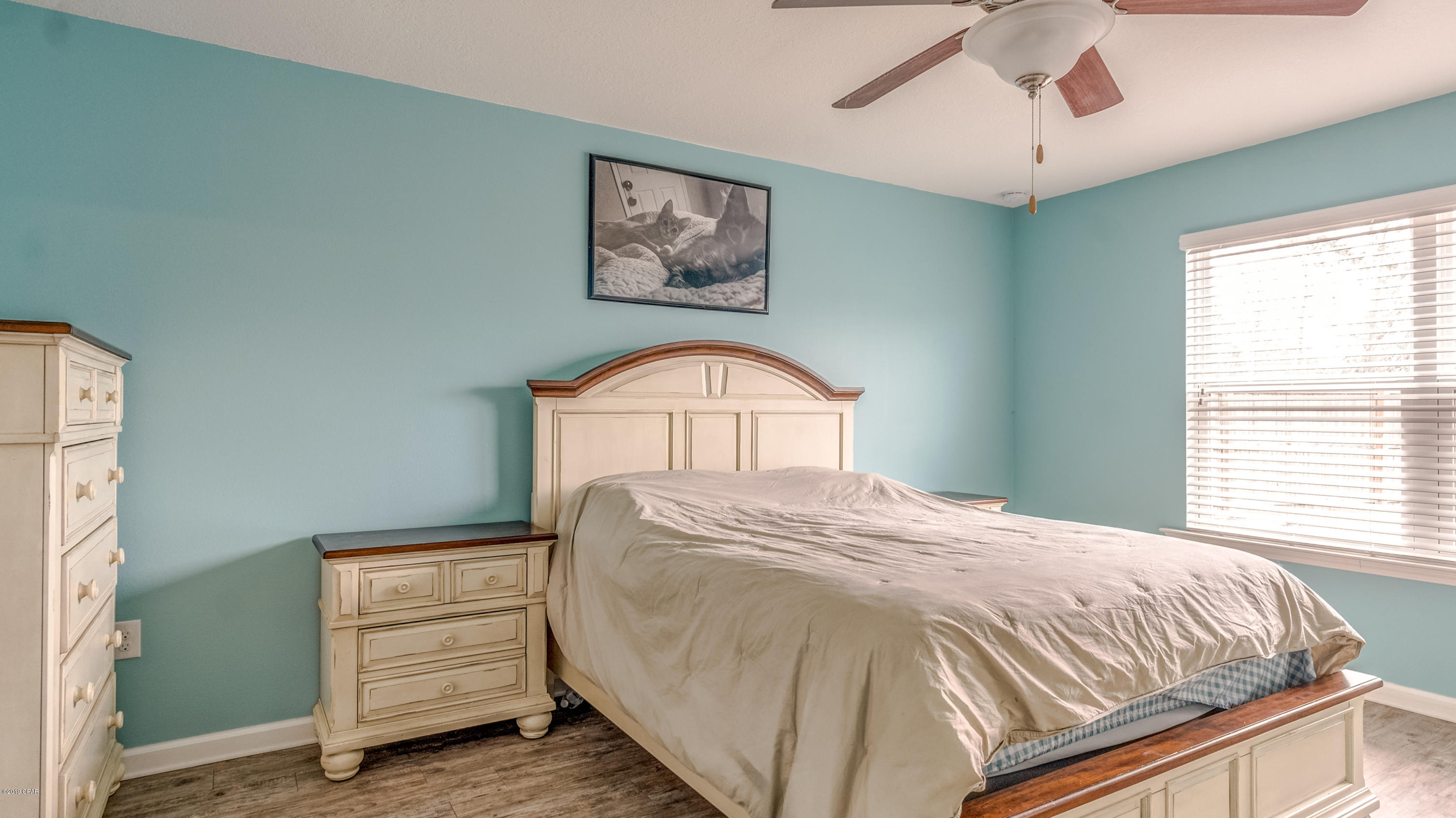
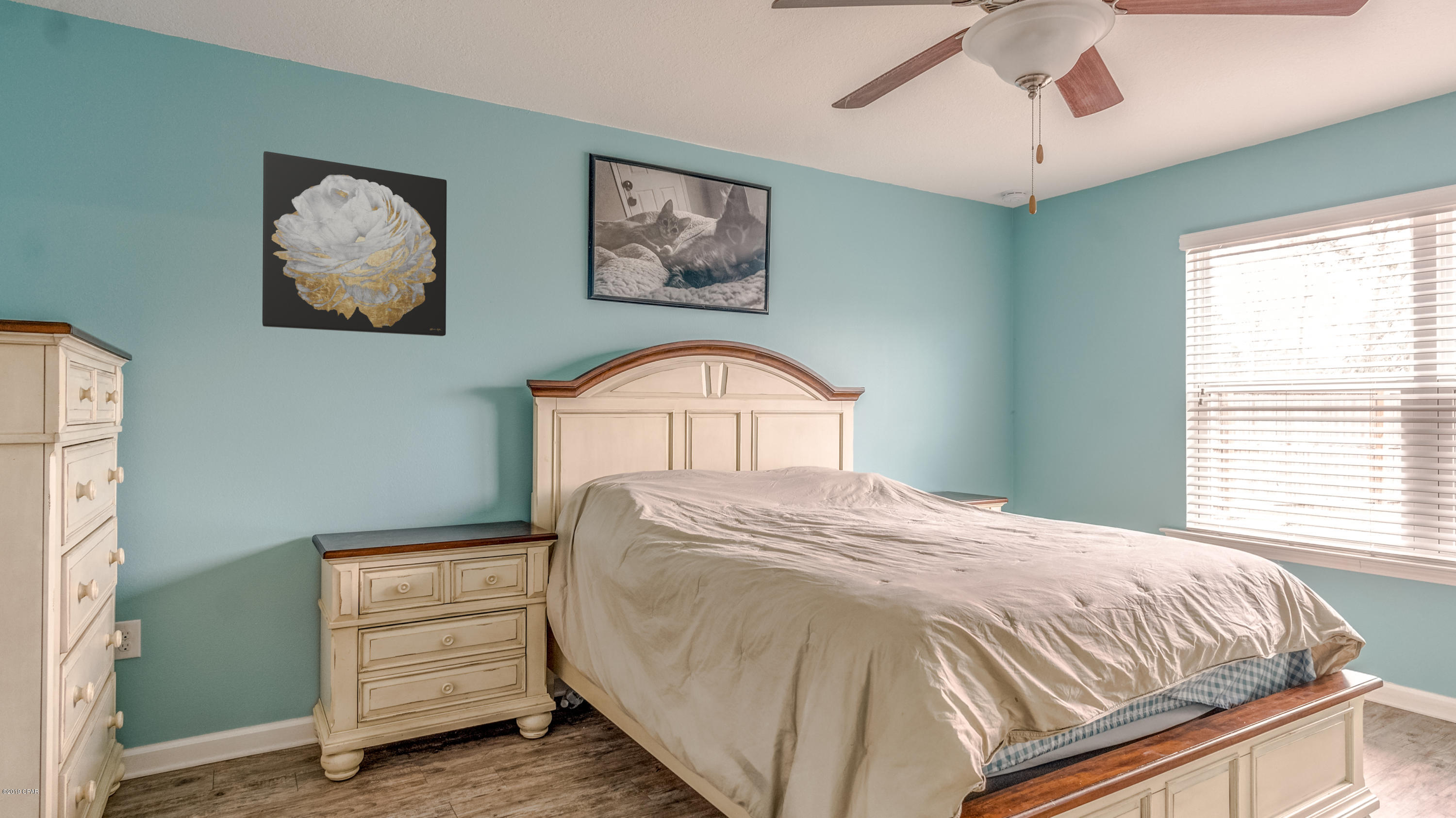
+ wall art [262,151,447,337]
